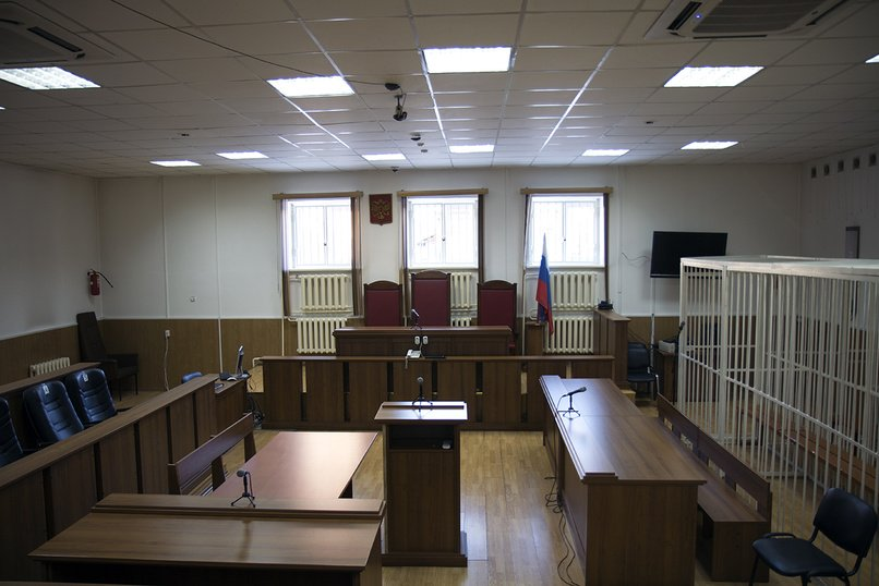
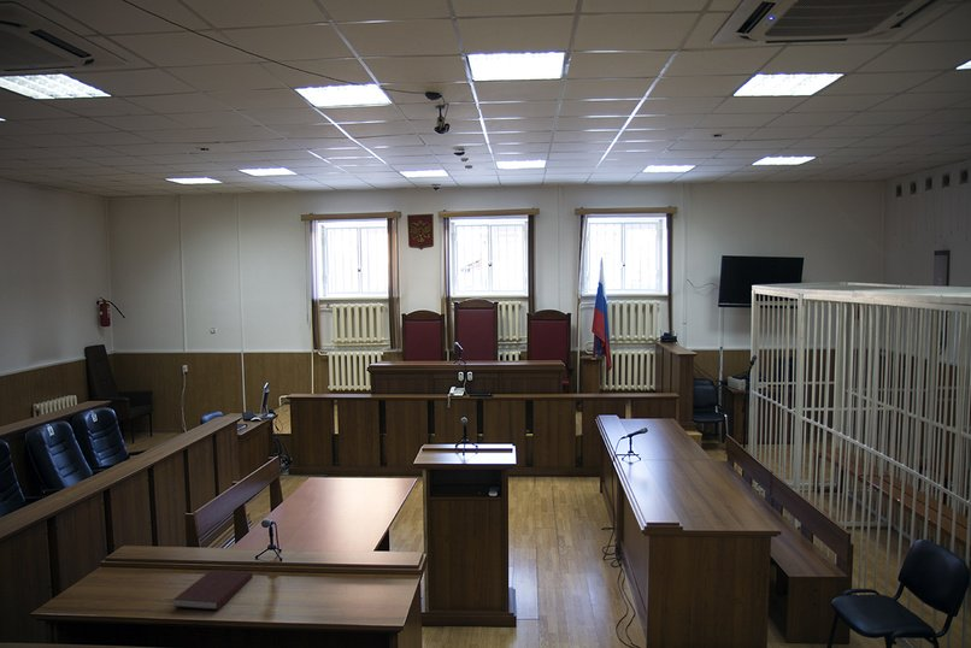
+ notebook [172,569,254,611]
